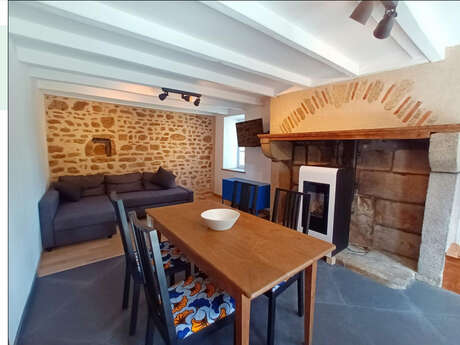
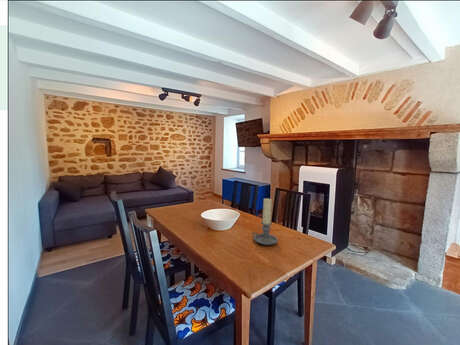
+ candle holder [251,198,279,246]
